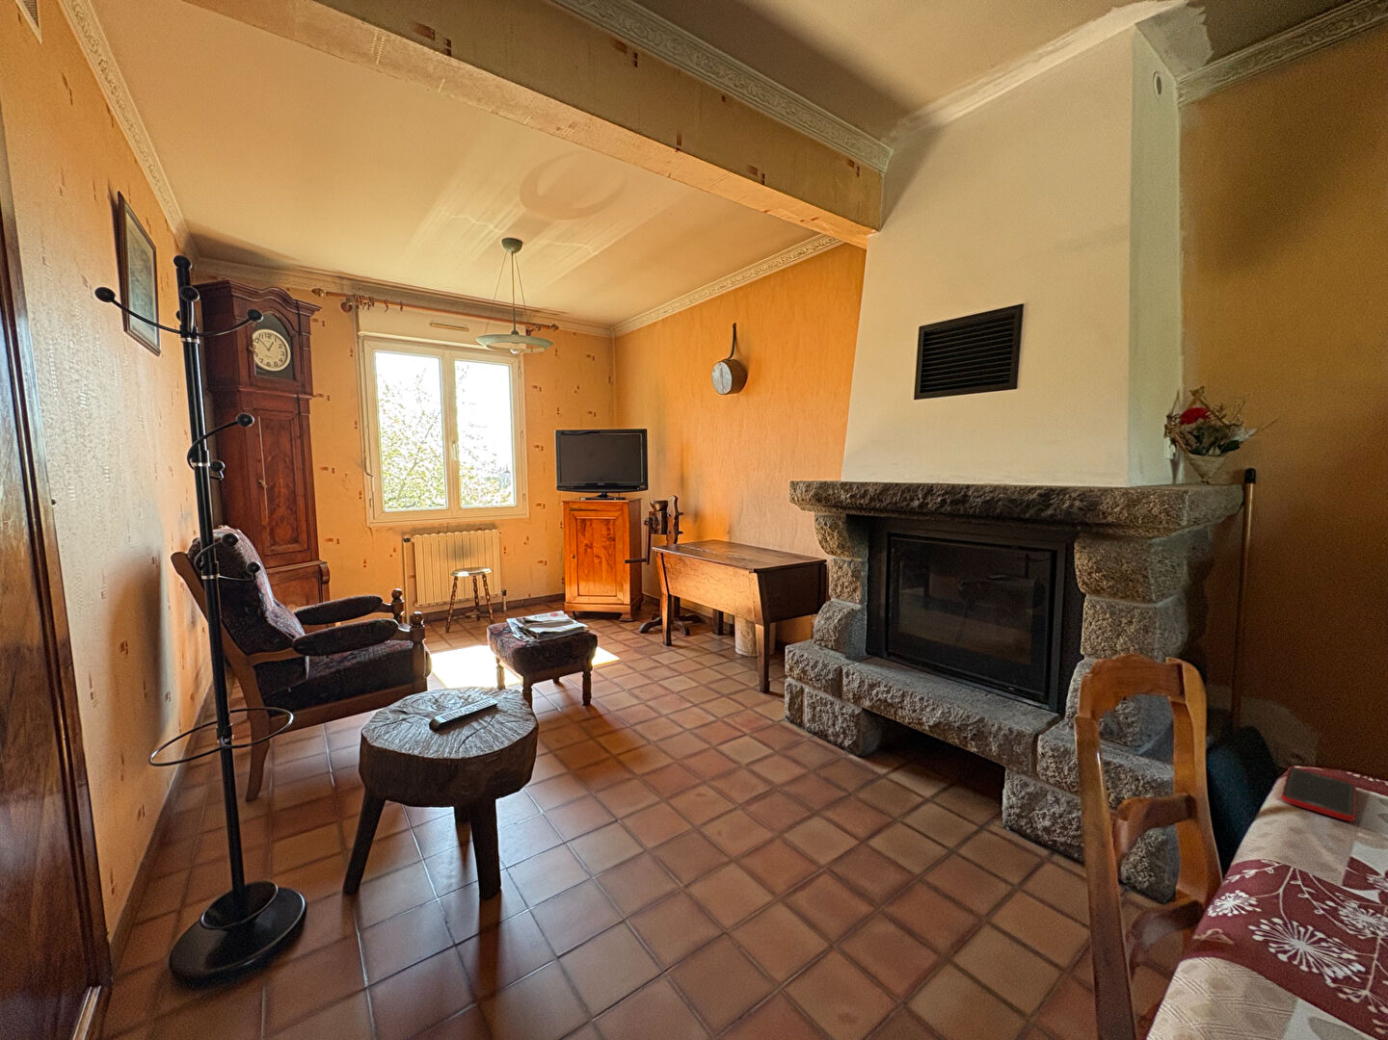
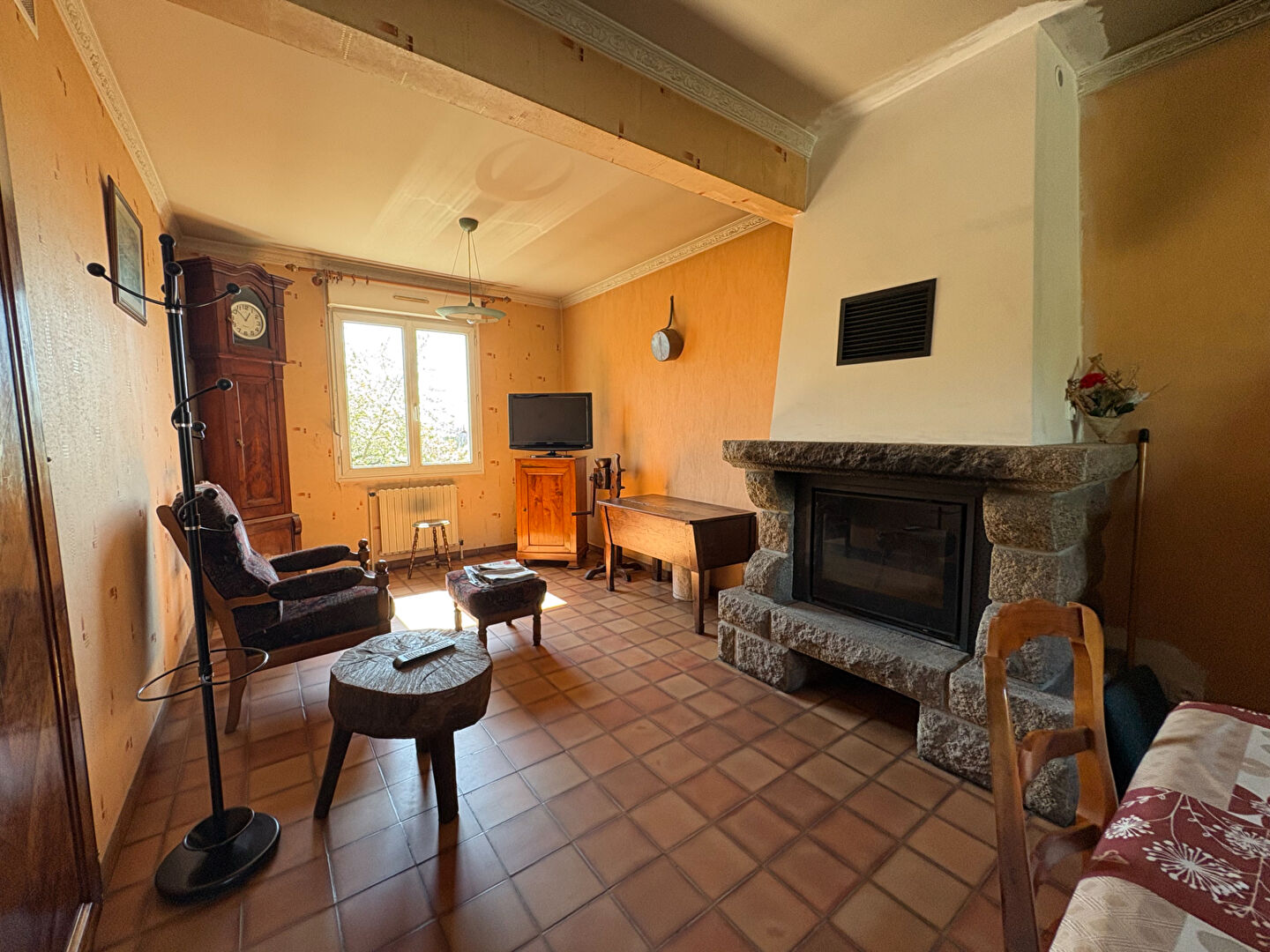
- cell phone [1281,766,1357,823]
